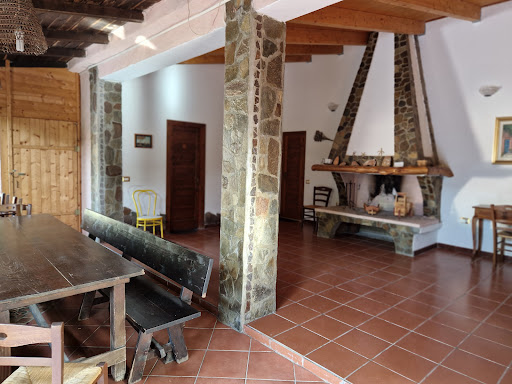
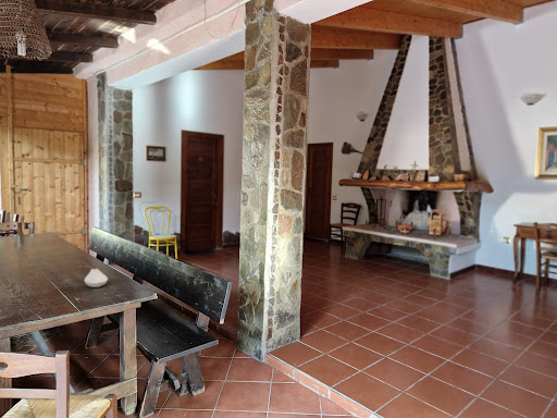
+ spoon rest [84,268,109,288]
